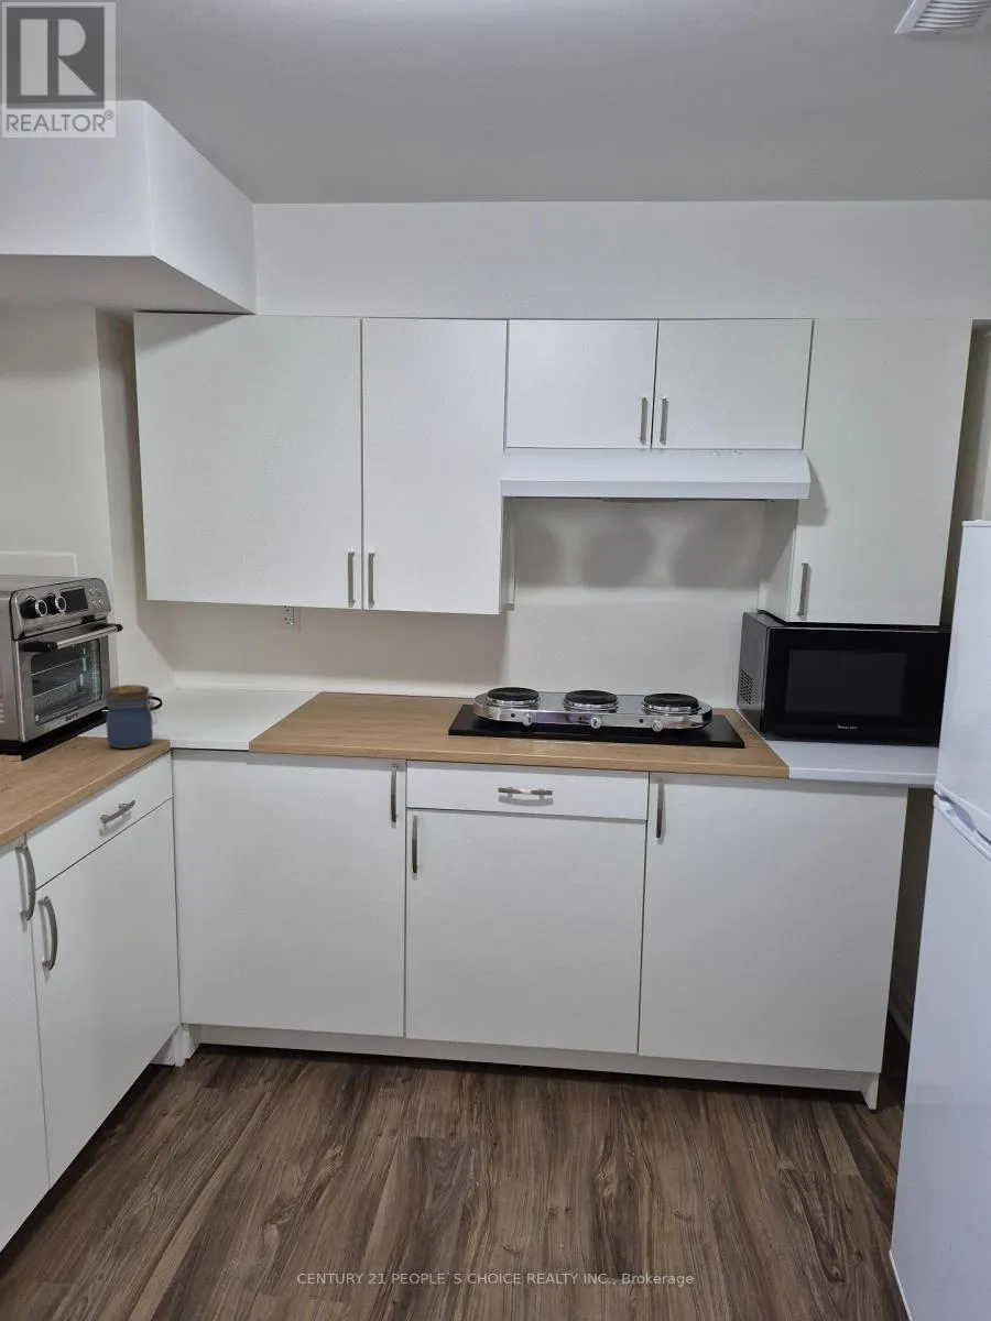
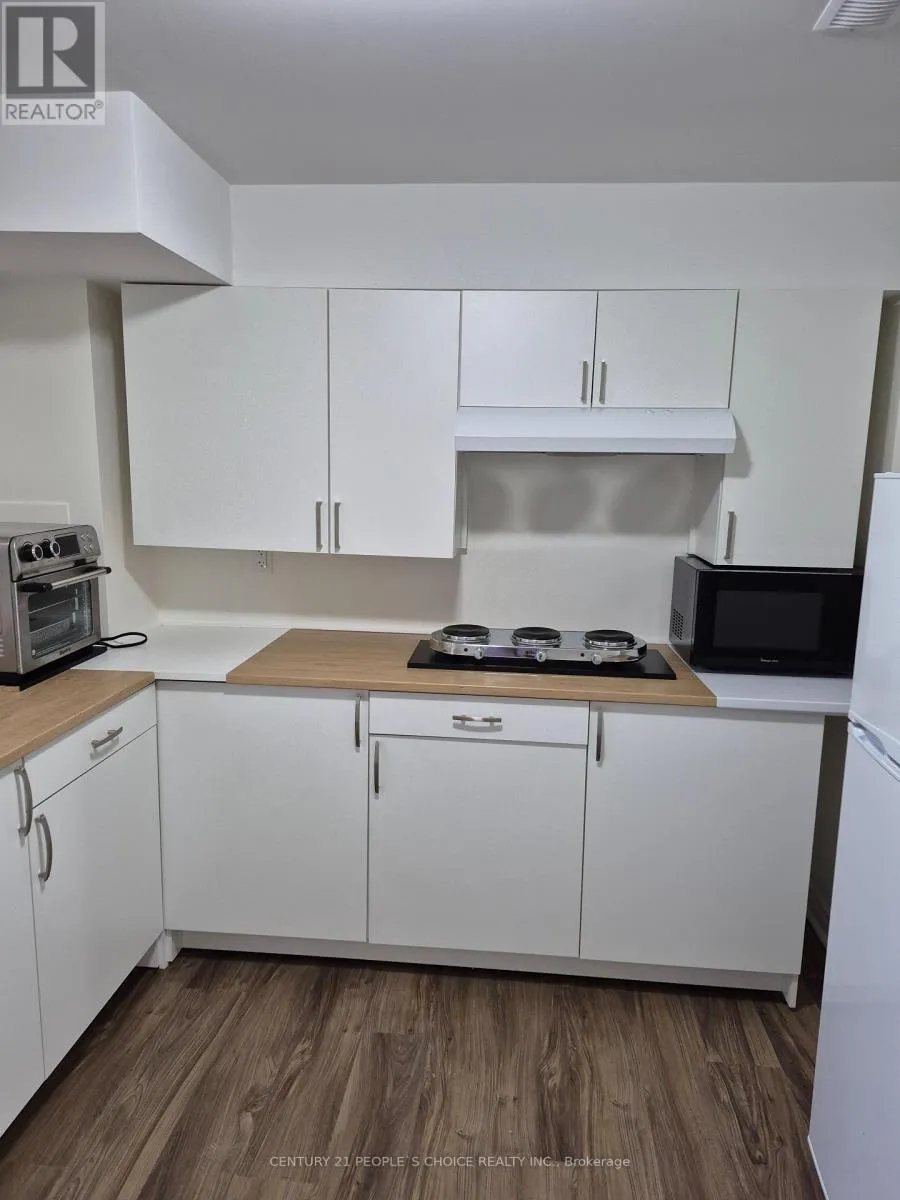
- jar [105,684,157,750]
